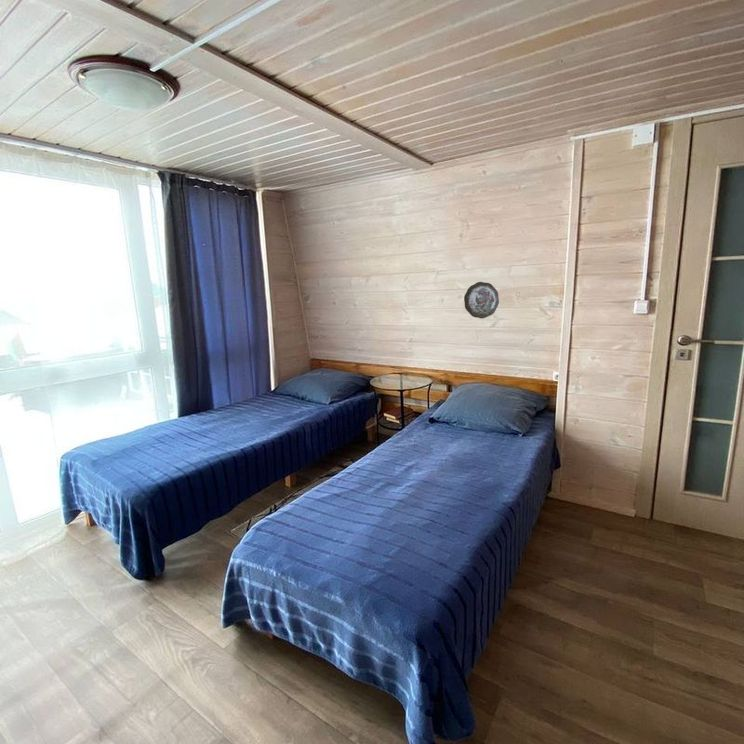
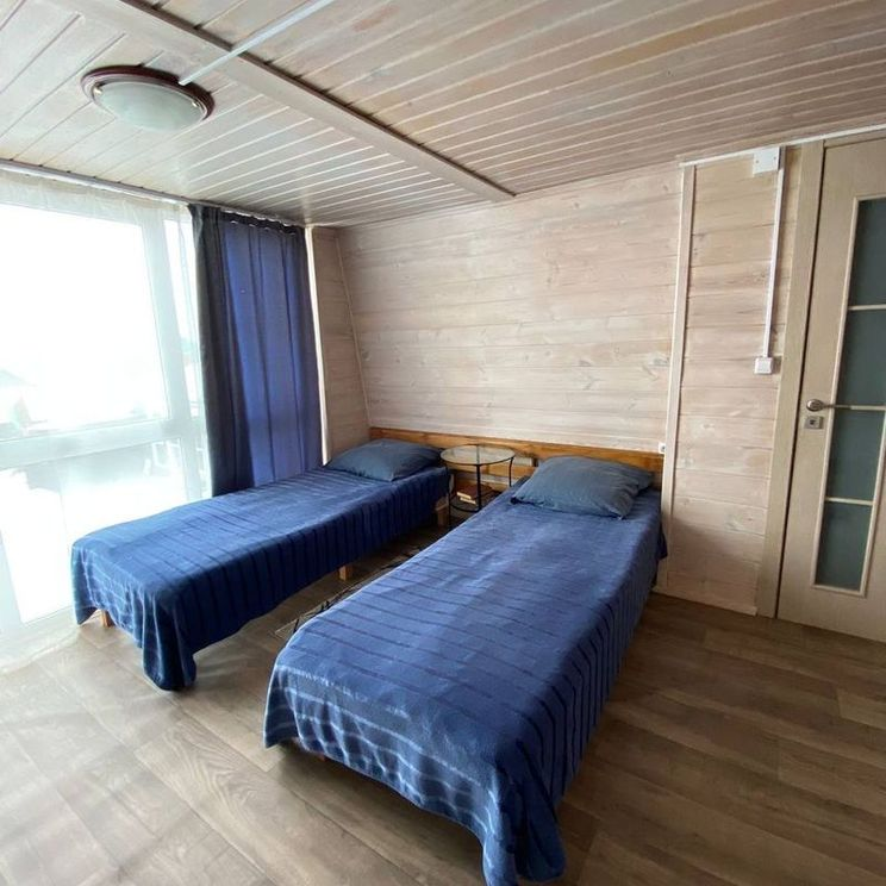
- decorative plate [463,281,500,319]
